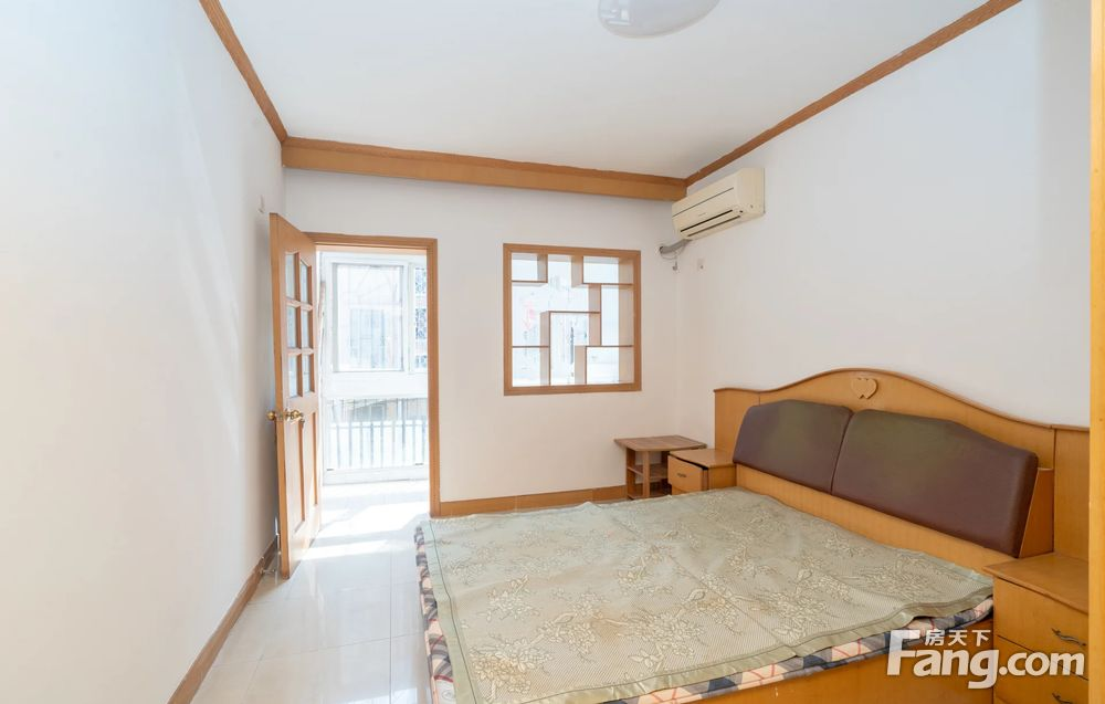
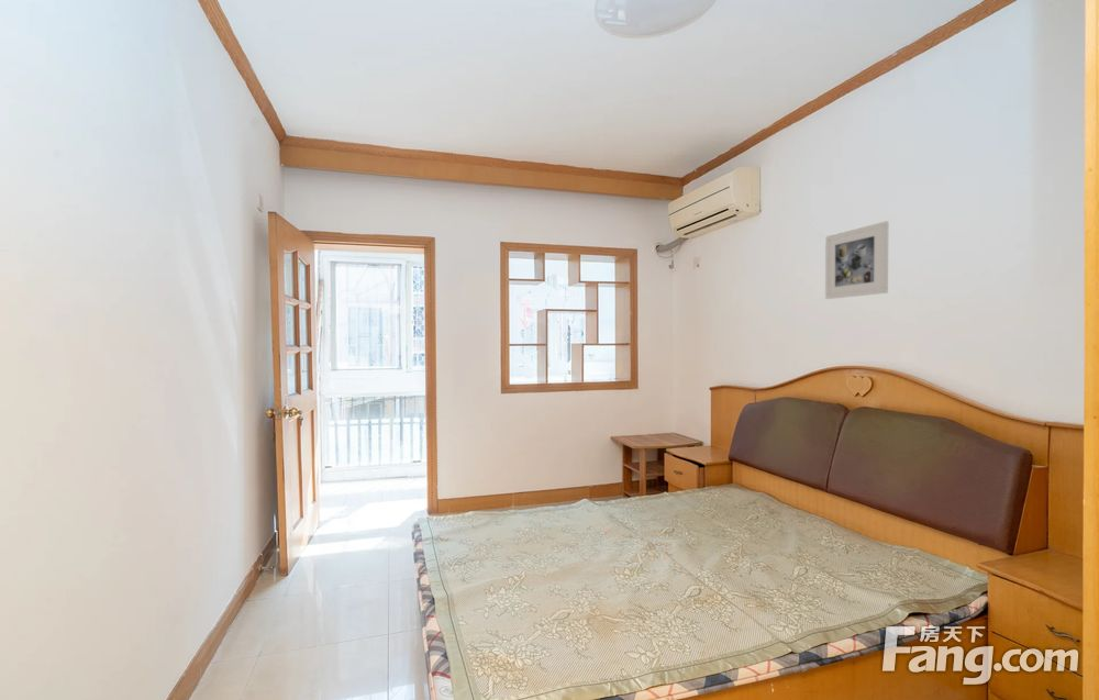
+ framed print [824,220,889,300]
